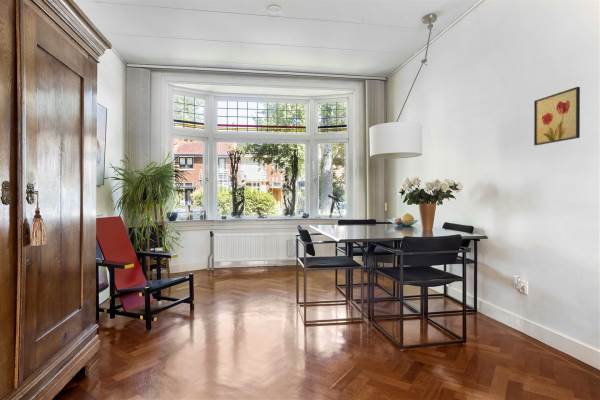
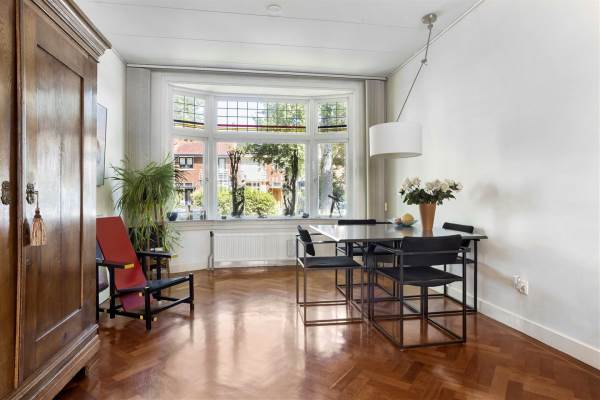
- wall art [533,86,581,146]
